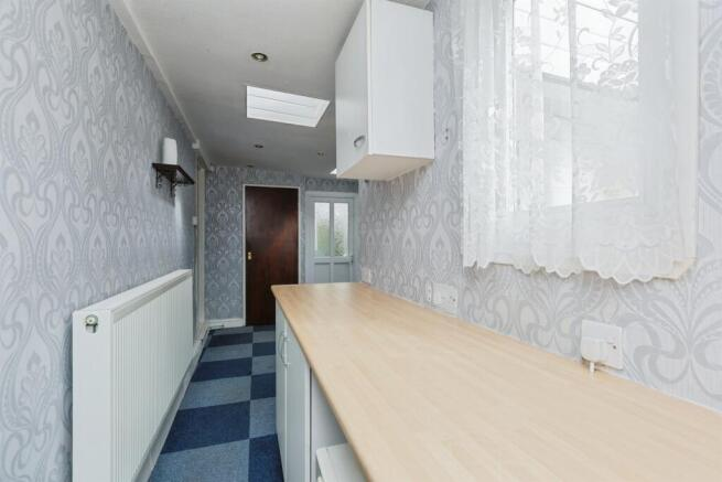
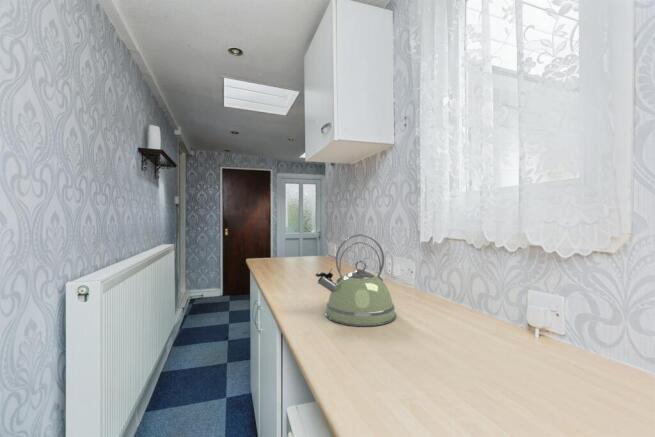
+ kettle [315,233,397,327]
